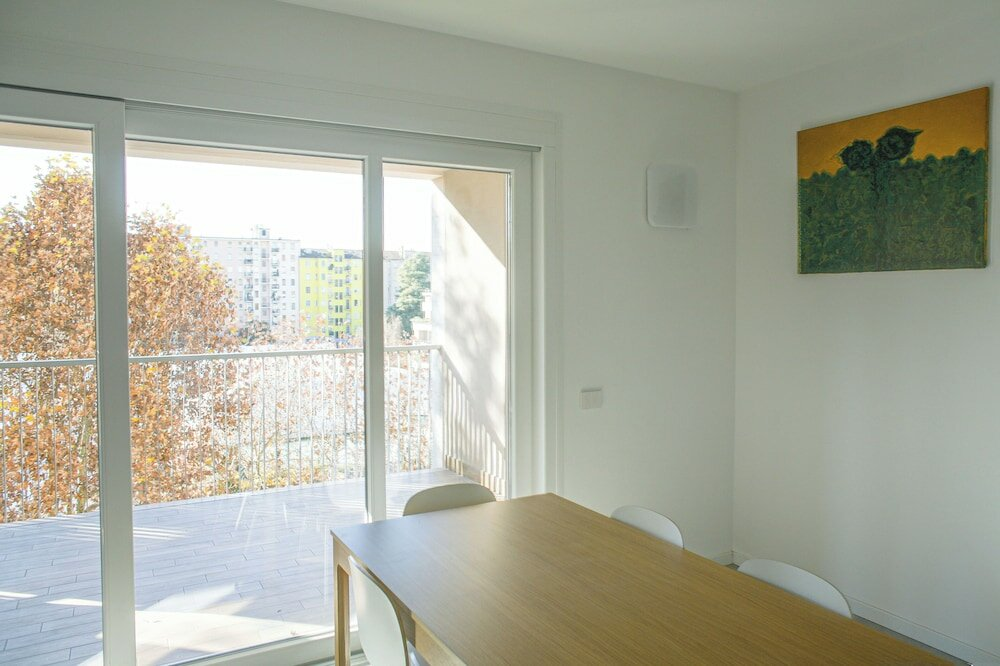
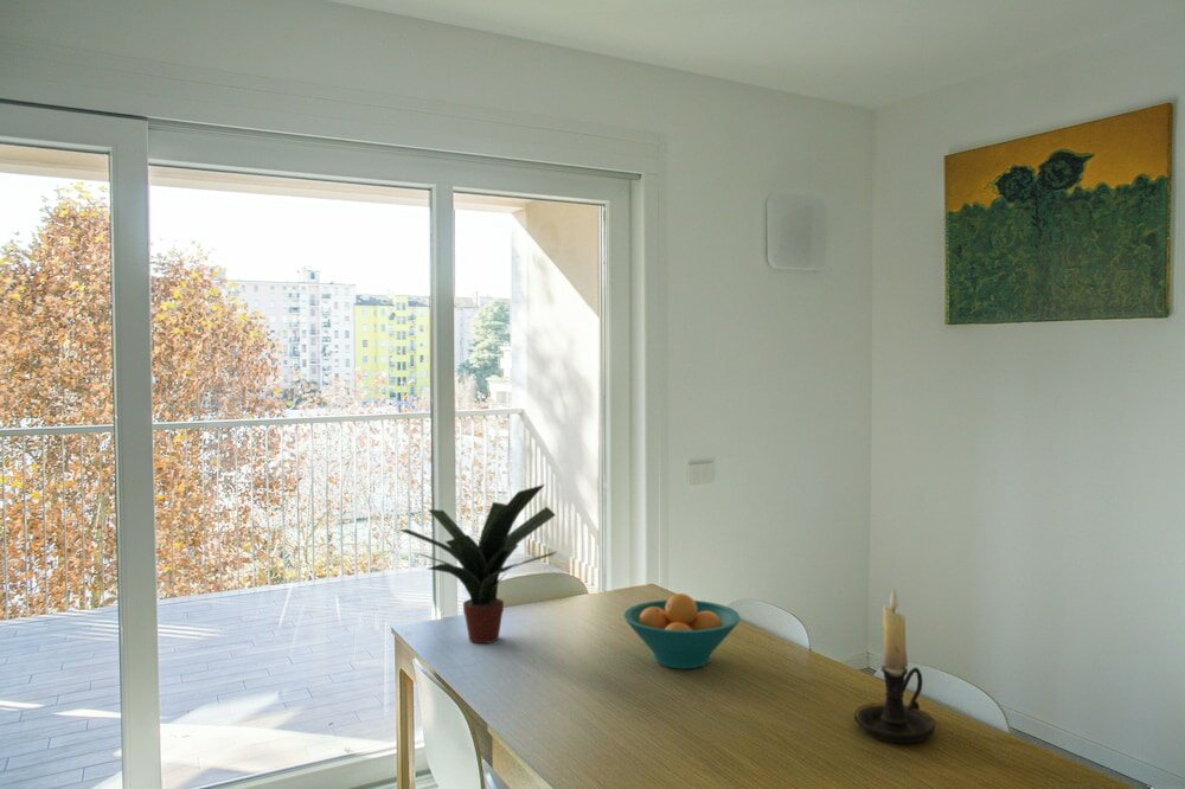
+ potted plant [399,483,557,644]
+ fruit bowl [622,592,742,669]
+ candle holder [853,586,936,744]
